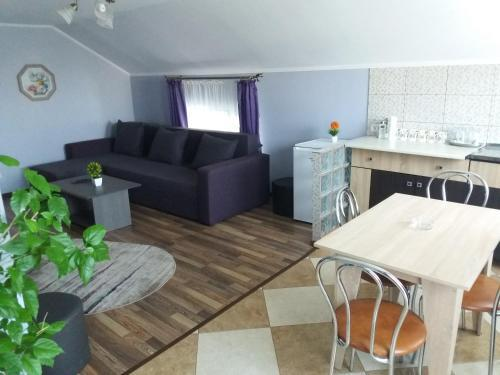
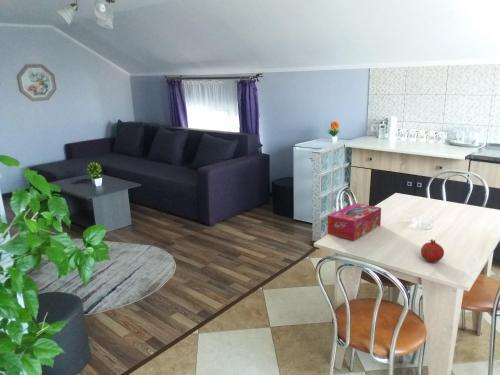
+ tissue box [326,202,382,241]
+ fruit [420,238,445,263]
